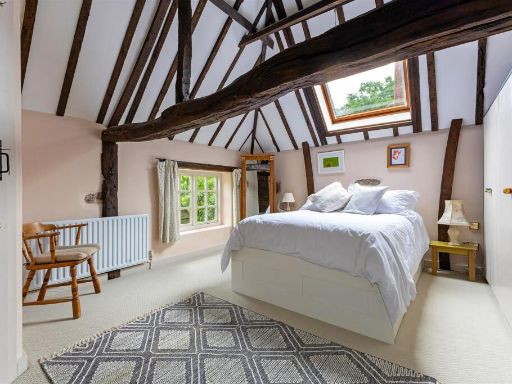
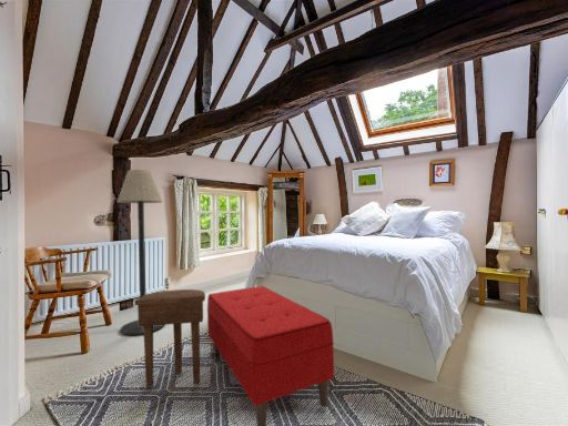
+ side table [133,288,206,388]
+ bench [206,285,335,426]
+ floor lamp [115,169,165,336]
